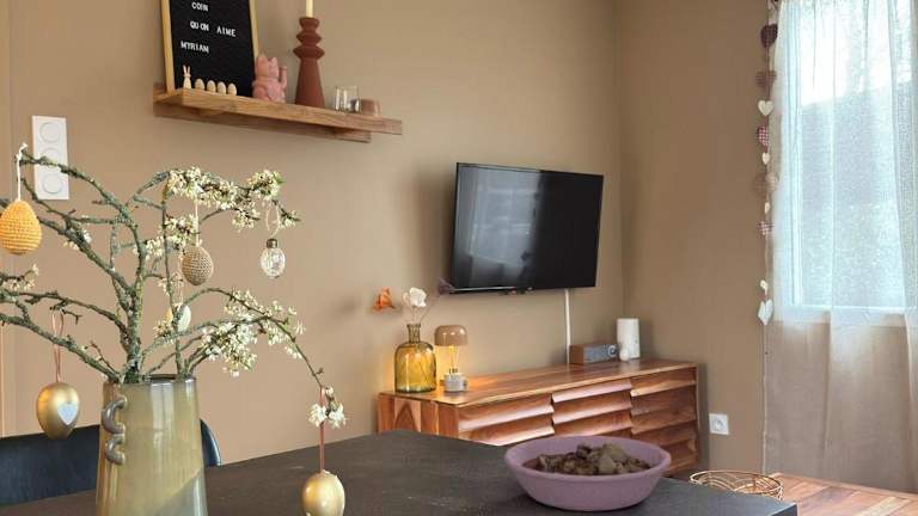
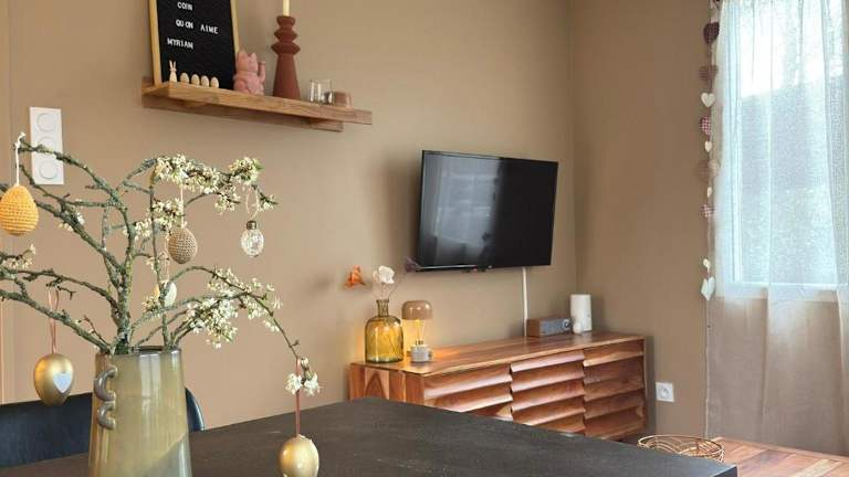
- bowl [503,435,672,512]
